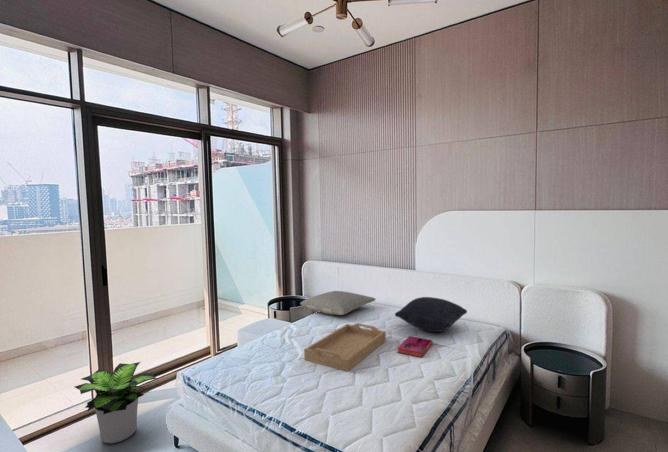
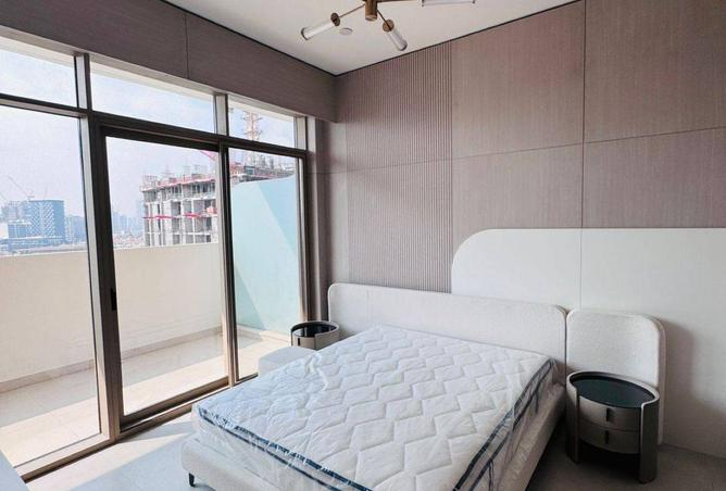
- potted plant [74,361,159,444]
- hardback book [397,335,434,358]
- pillow [299,290,377,316]
- serving tray [303,322,387,373]
- pillow [394,296,468,333]
